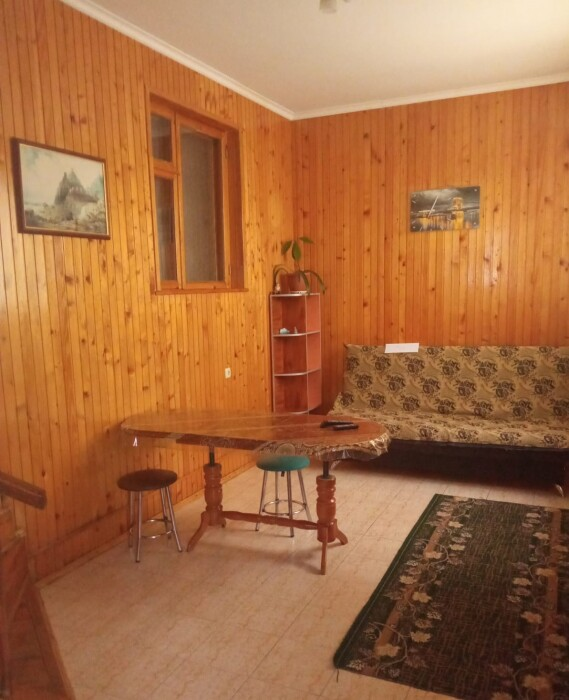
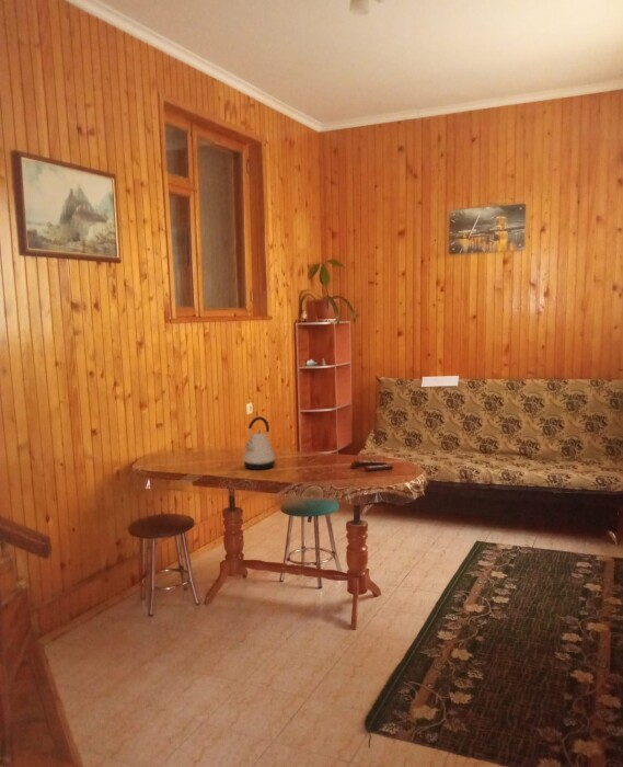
+ kettle [242,415,276,471]
